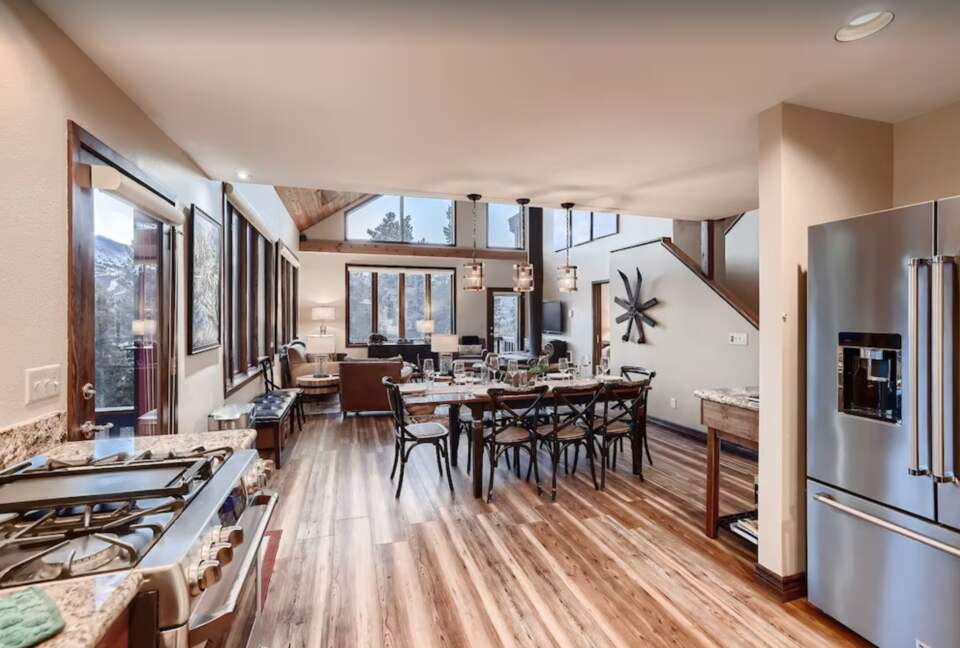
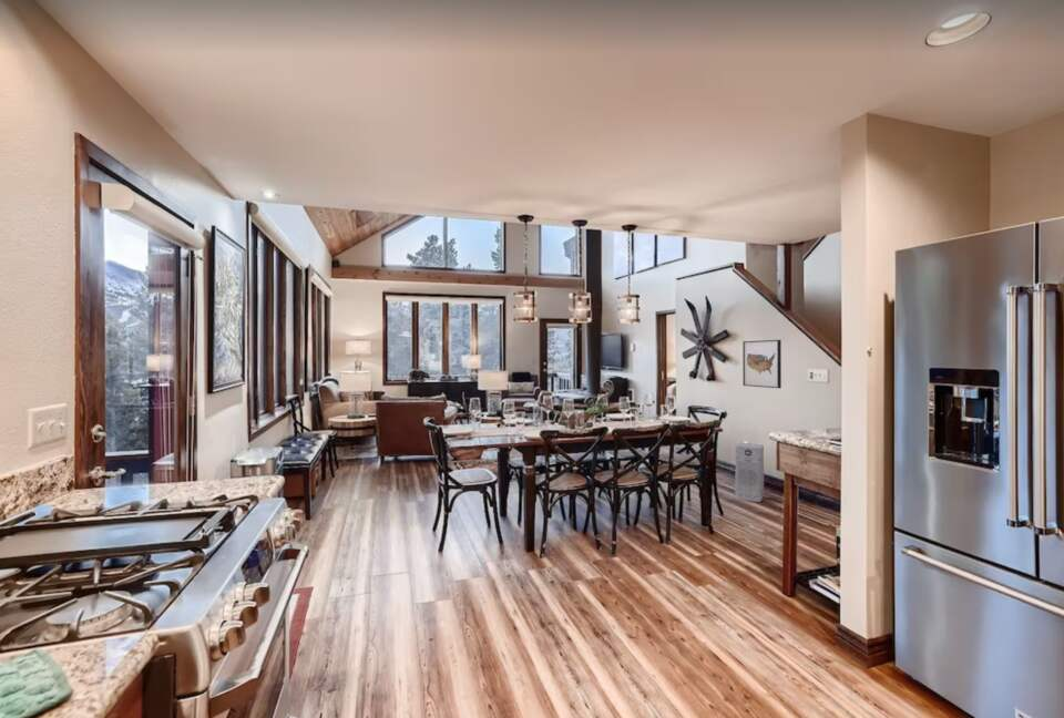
+ wall art [741,339,782,389]
+ air purifier [734,442,765,503]
